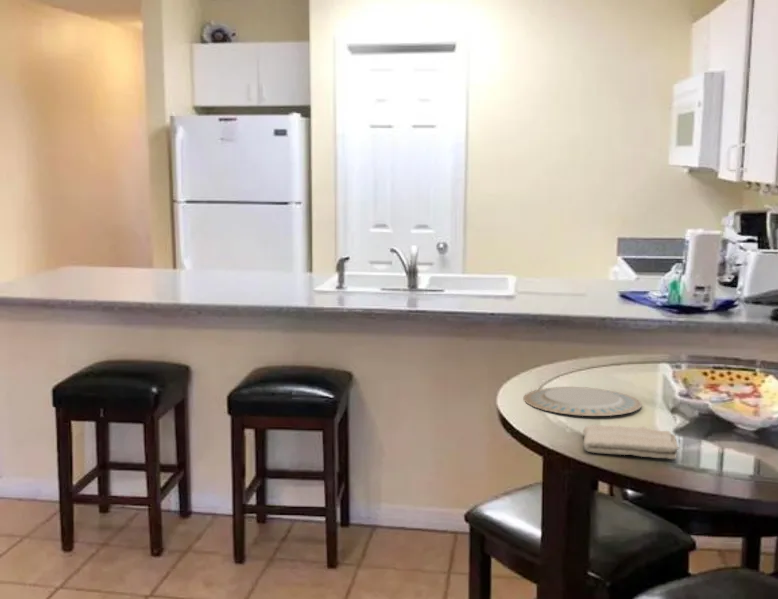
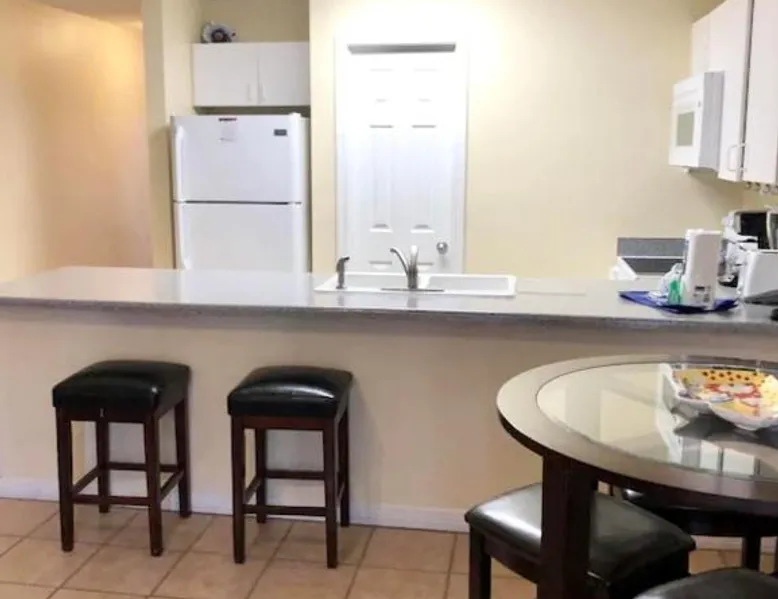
- washcloth [582,424,681,460]
- chinaware [522,386,643,417]
